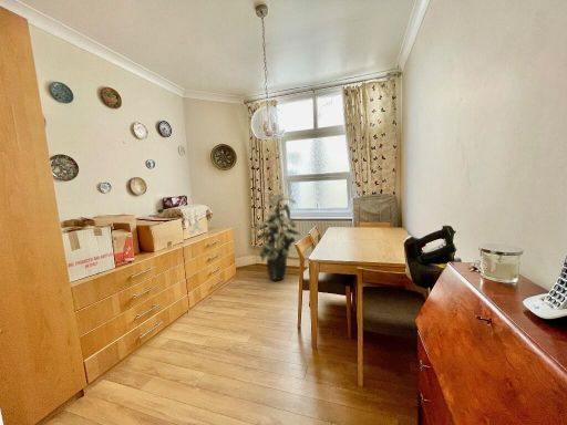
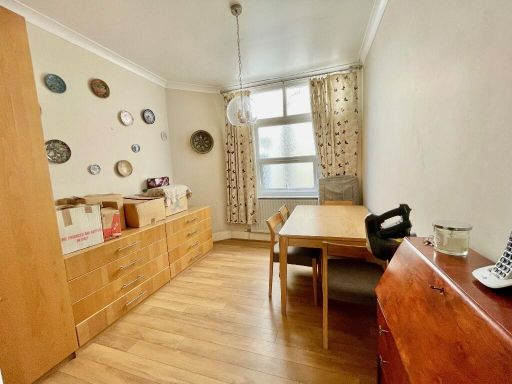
- indoor plant [251,189,301,281]
